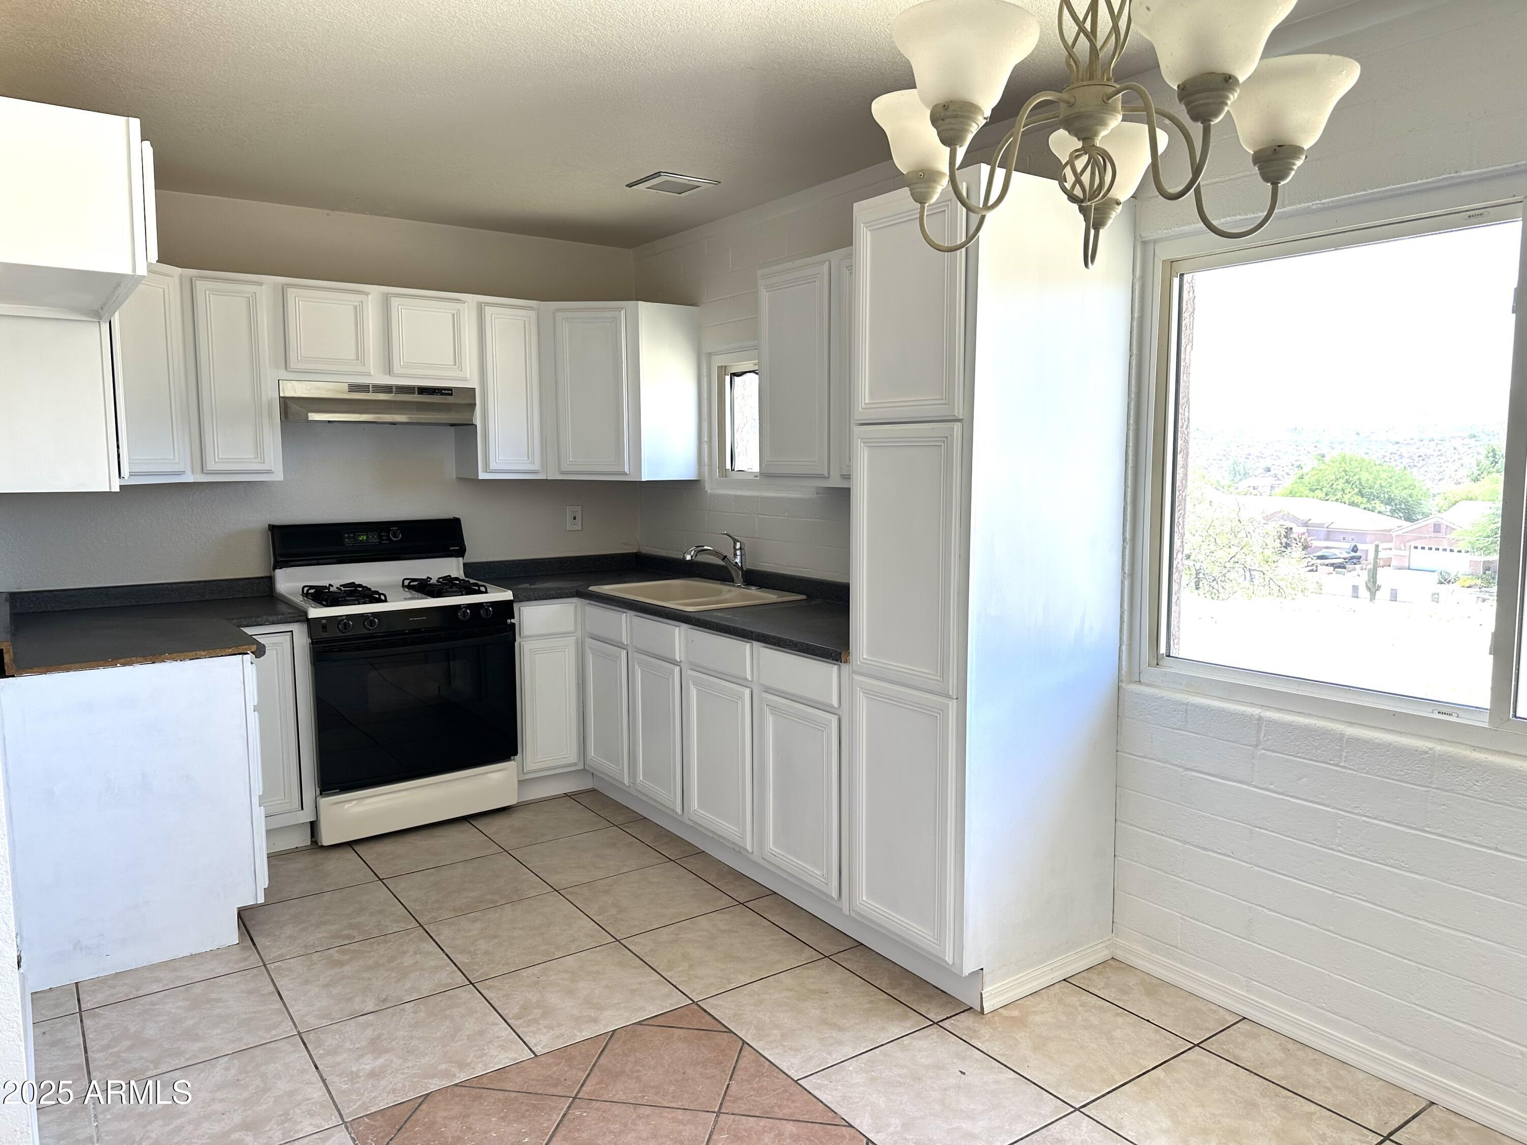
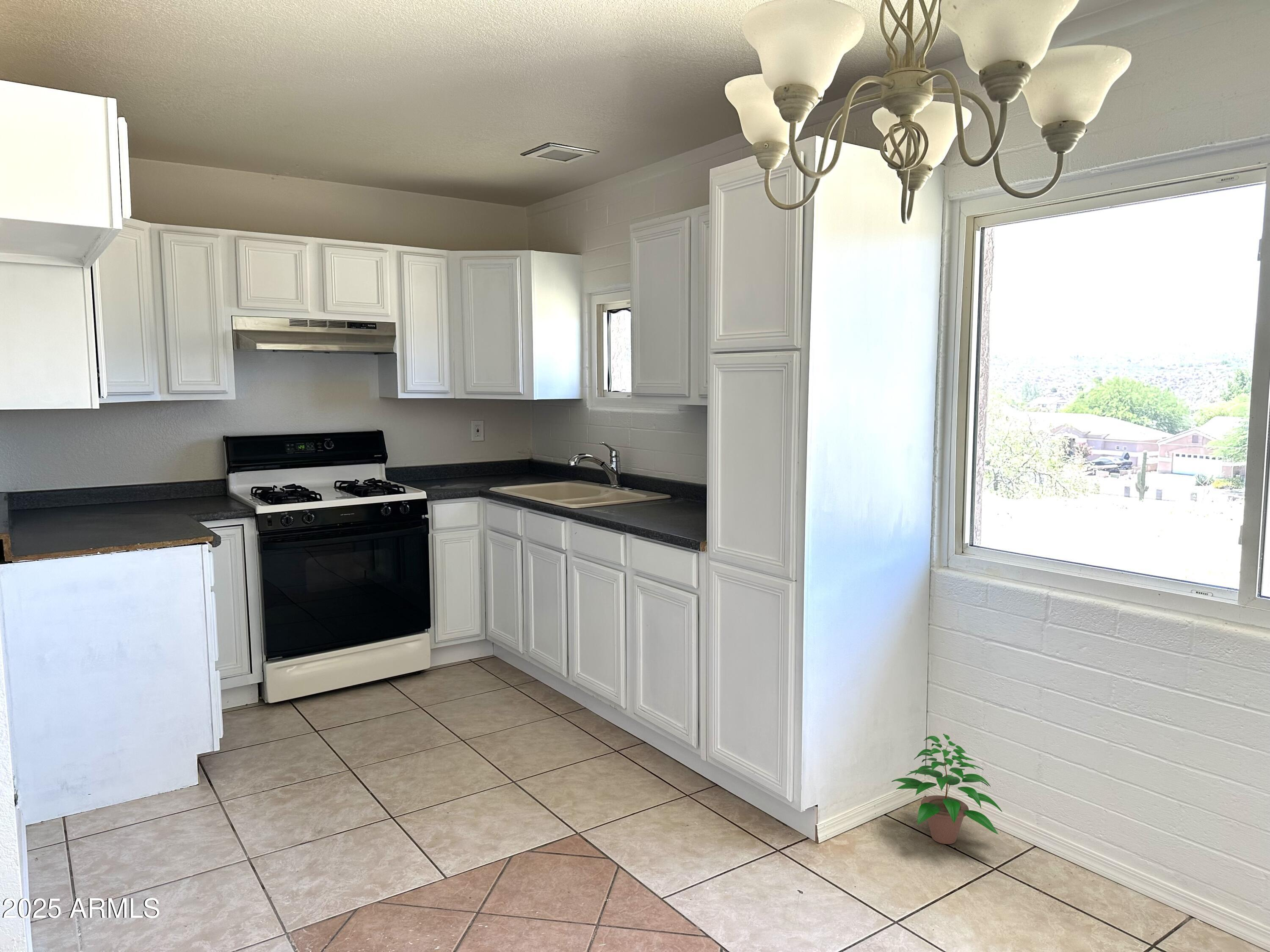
+ potted plant [891,733,1002,845]
